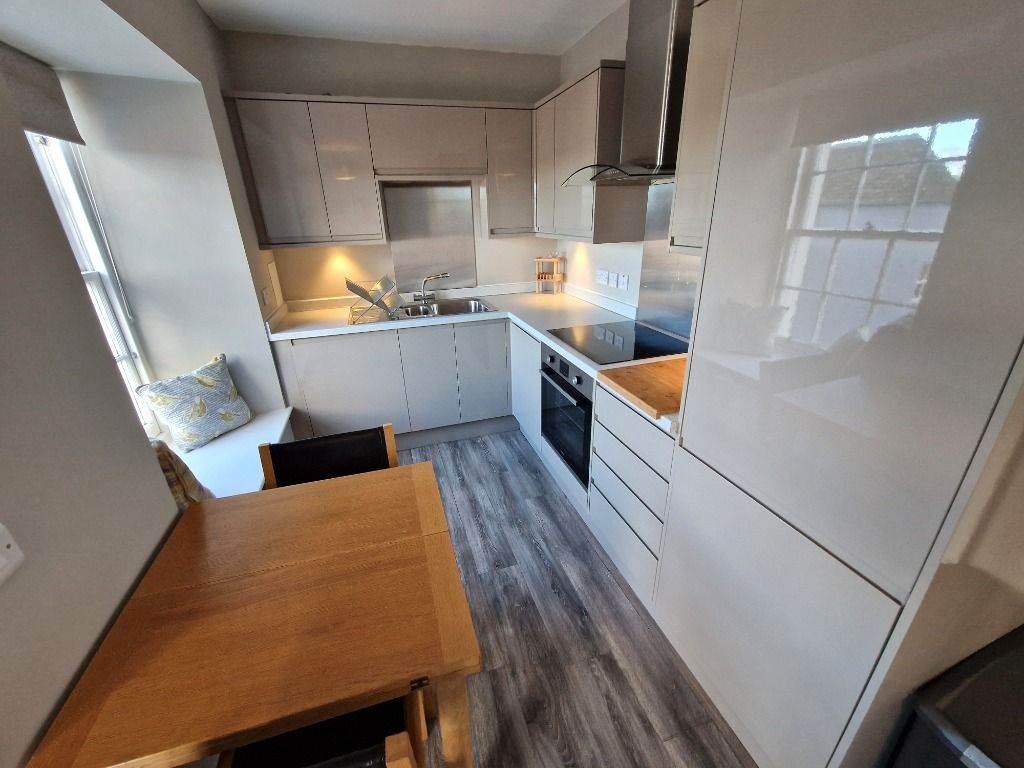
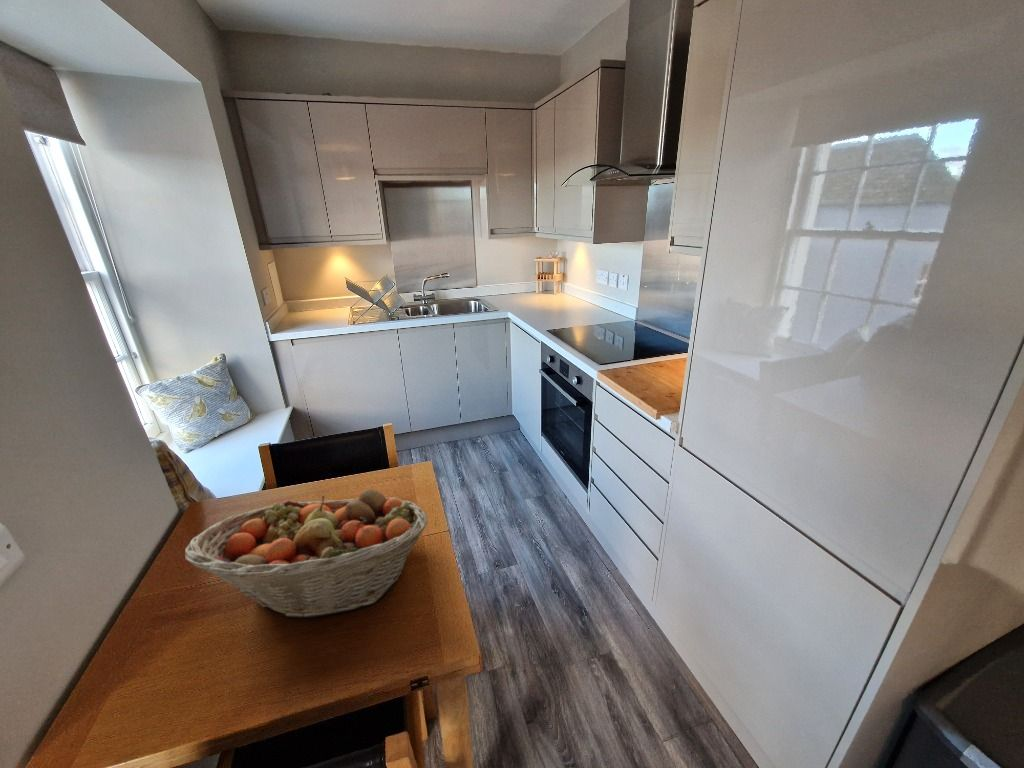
+ fruit basket [184,488,429,619]
